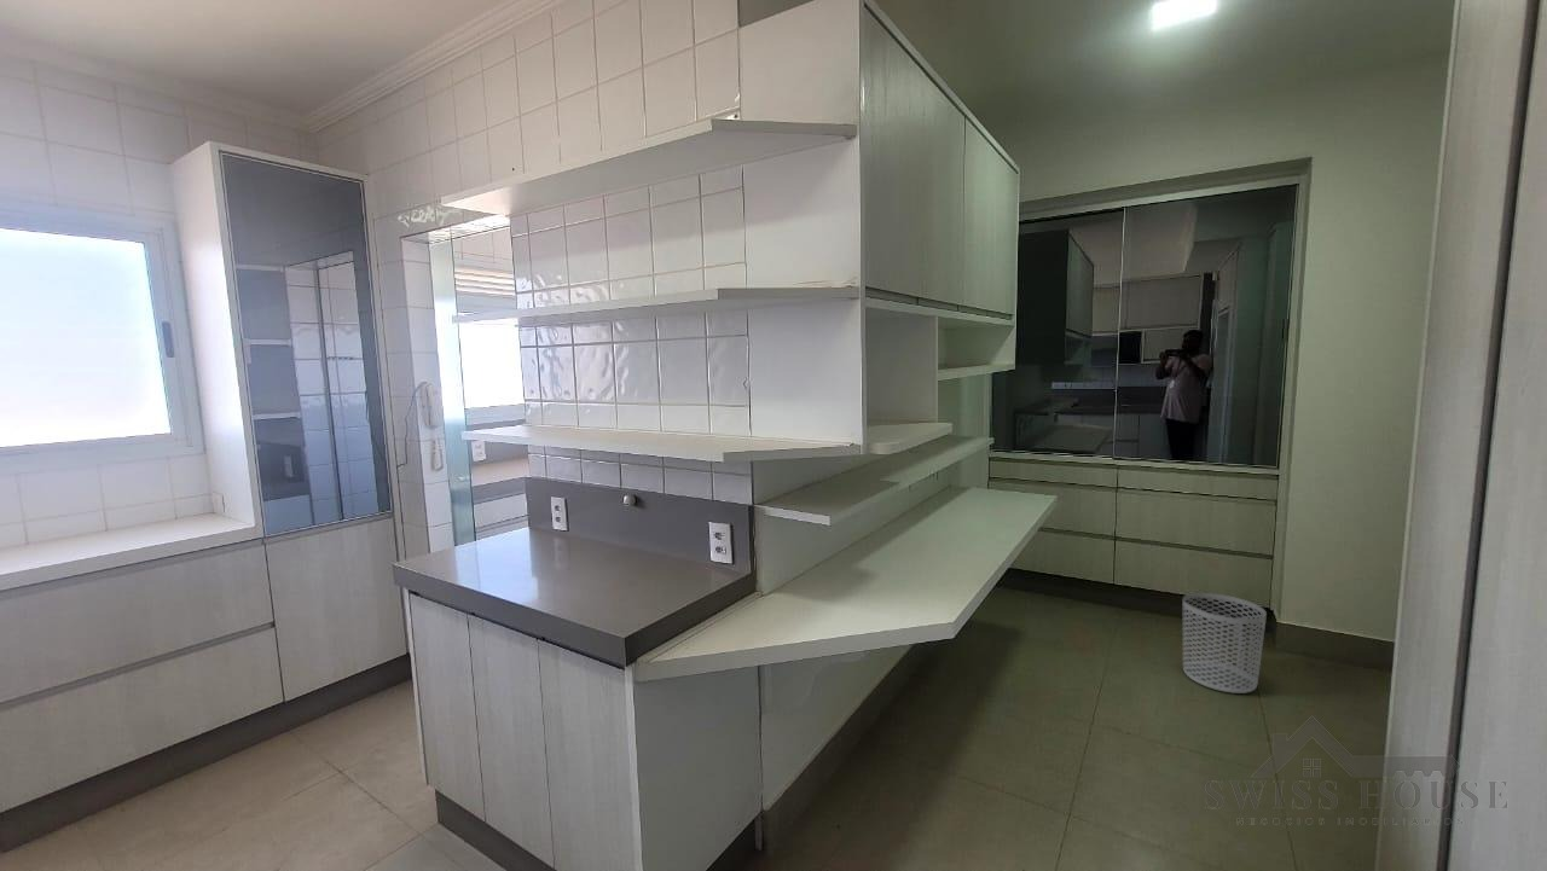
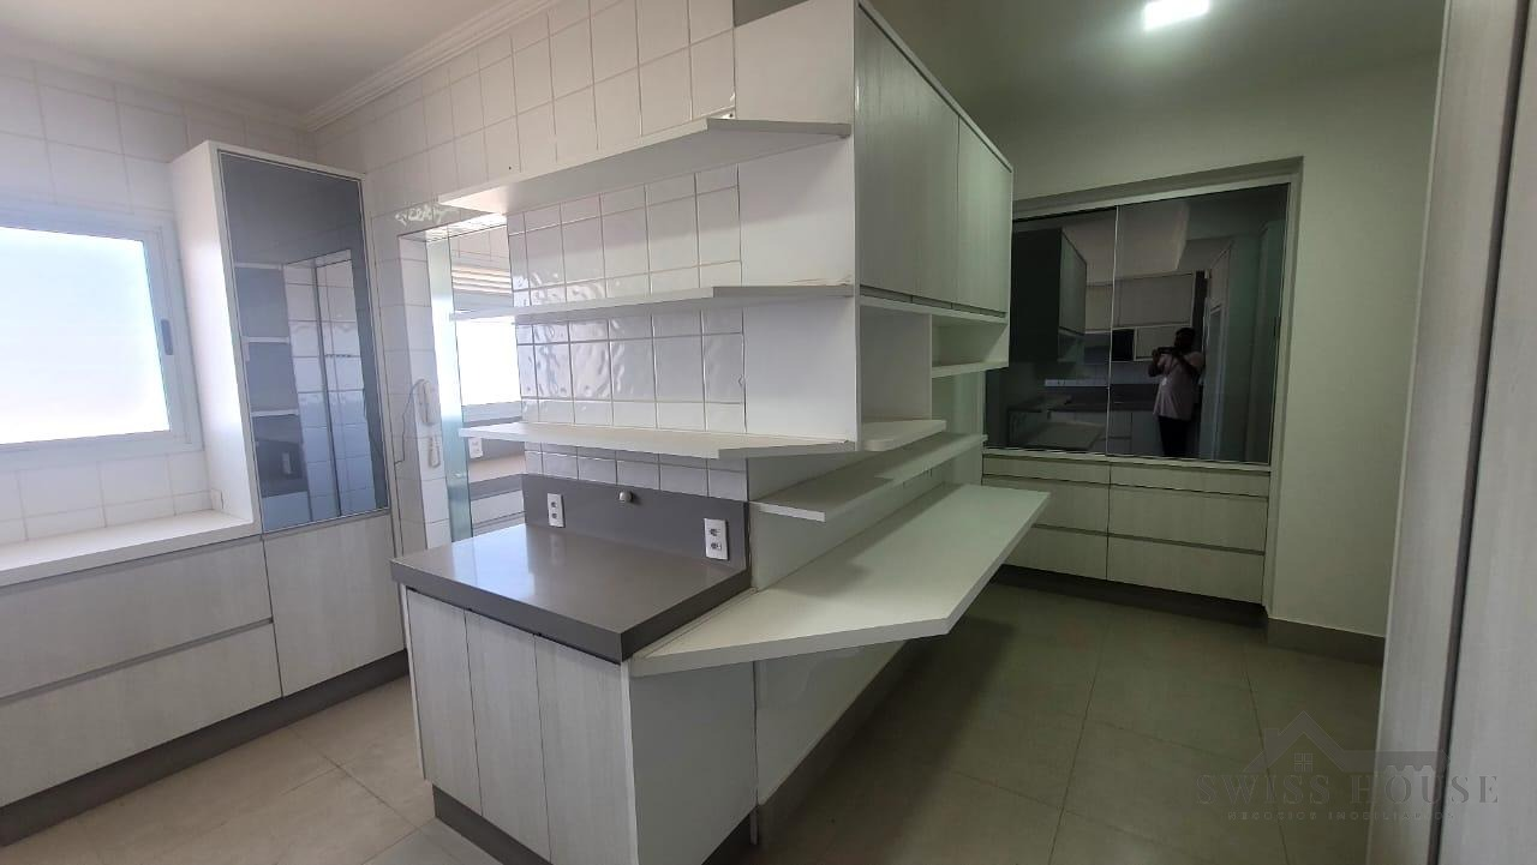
- waste bin [1182,592,1268,695]
